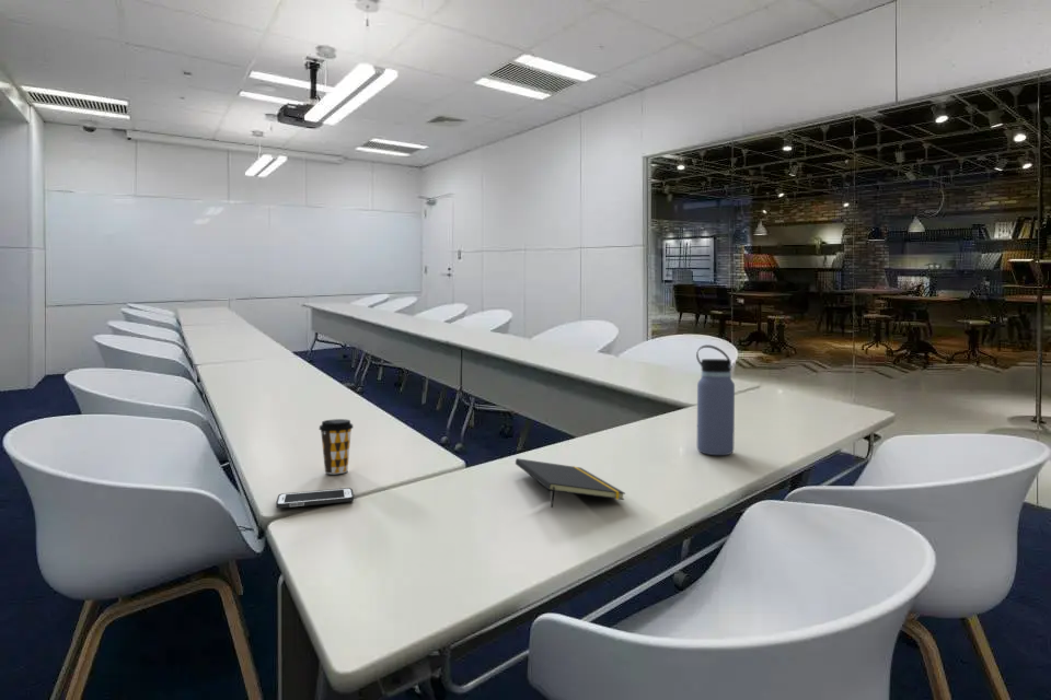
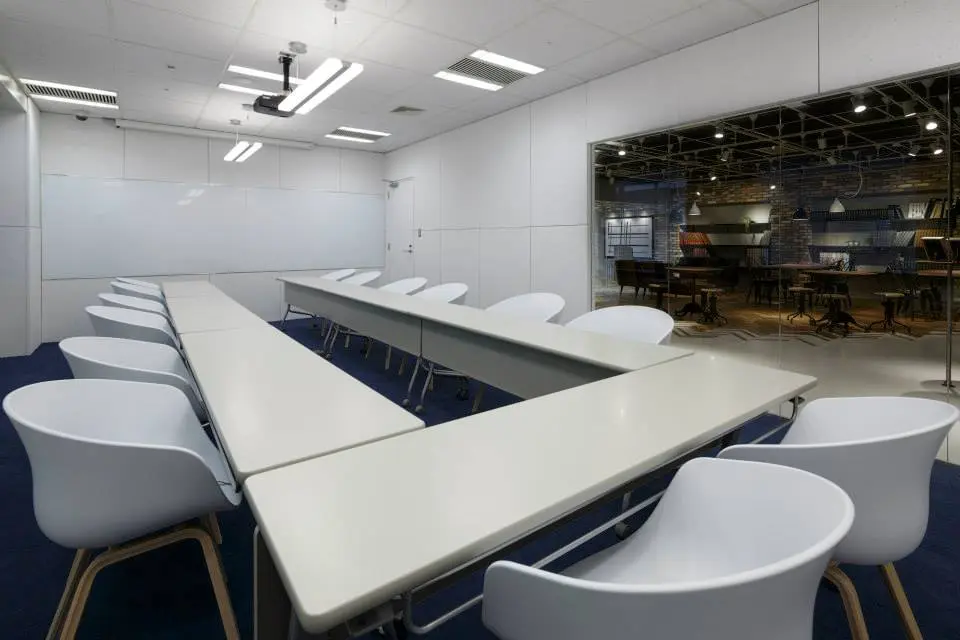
- notepad [515,457,626,509]
- coffee cup [317,418,355,475]
- cell phone [275,487,355,509]
- water bottle [695,343,736,456]
